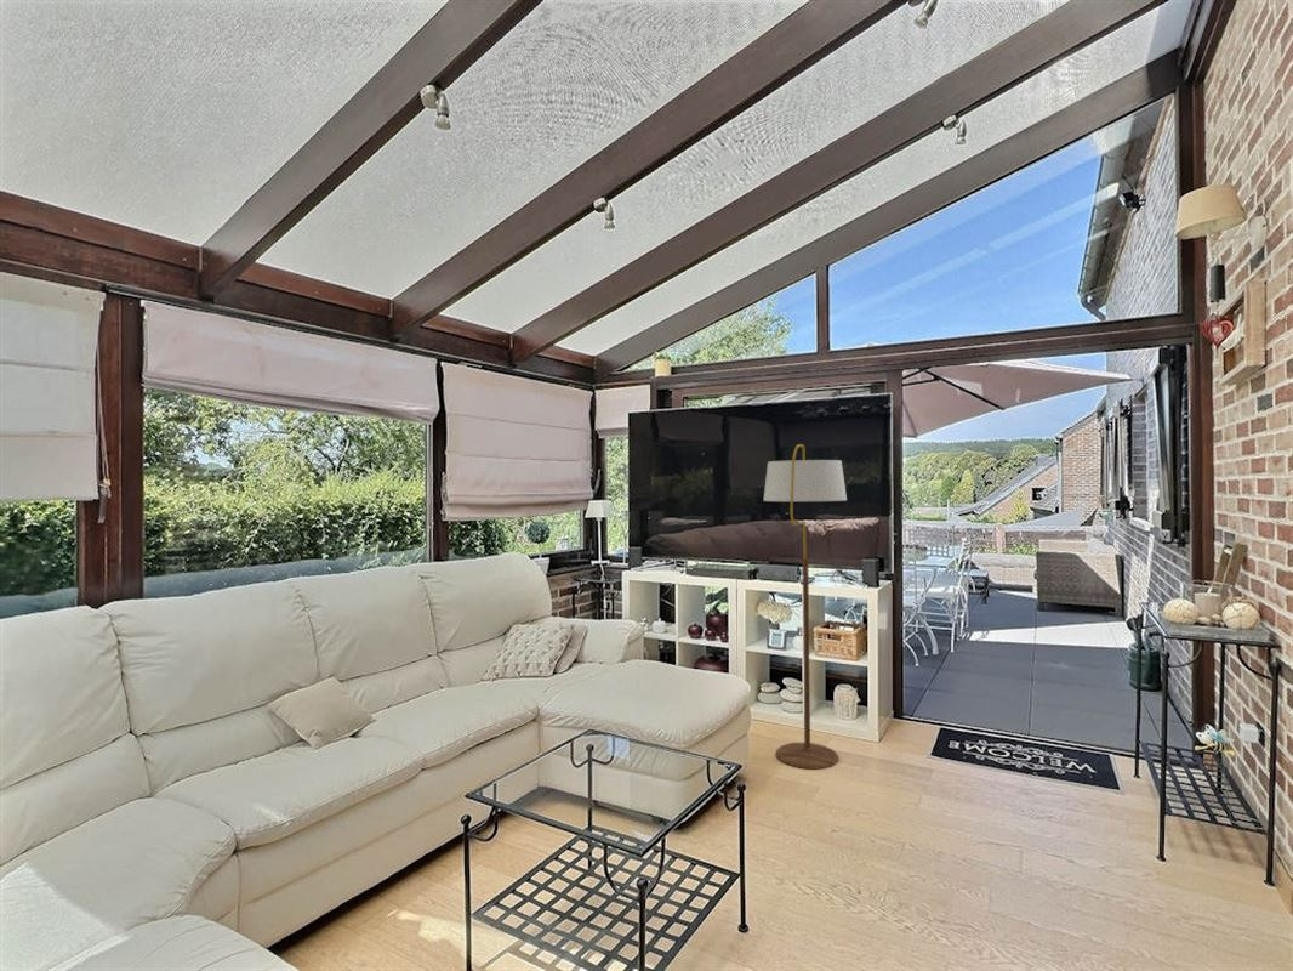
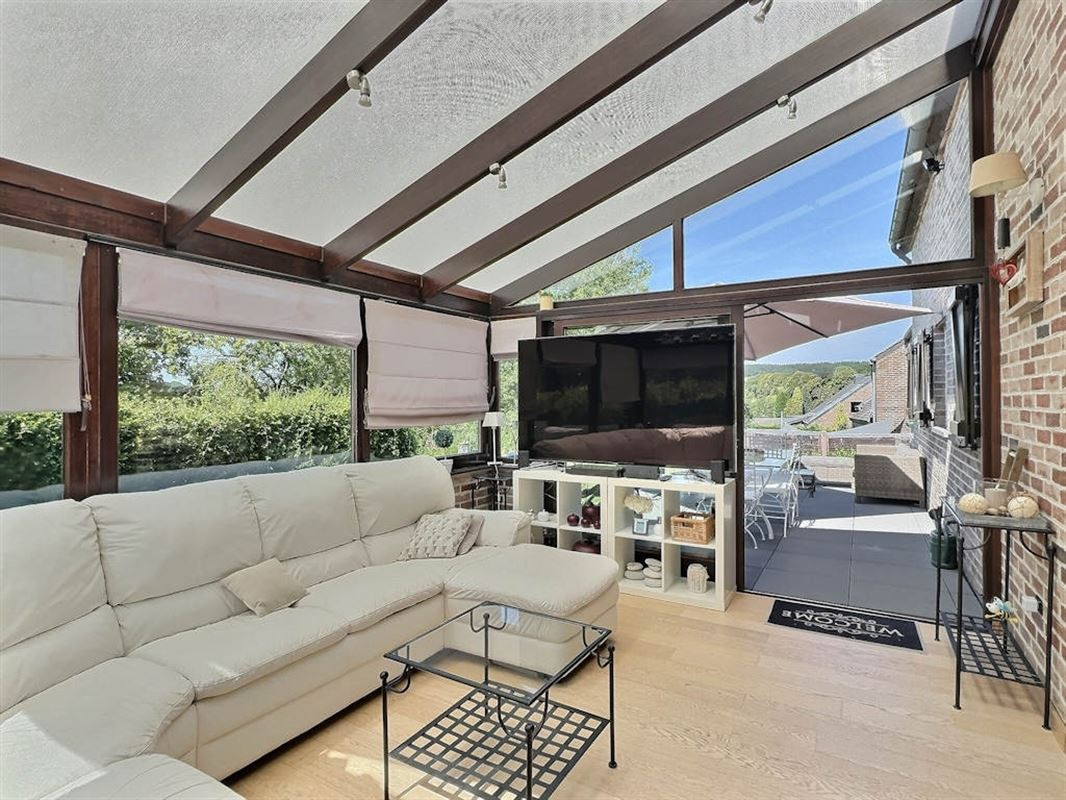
- floor lamp [763,443,848,771]
